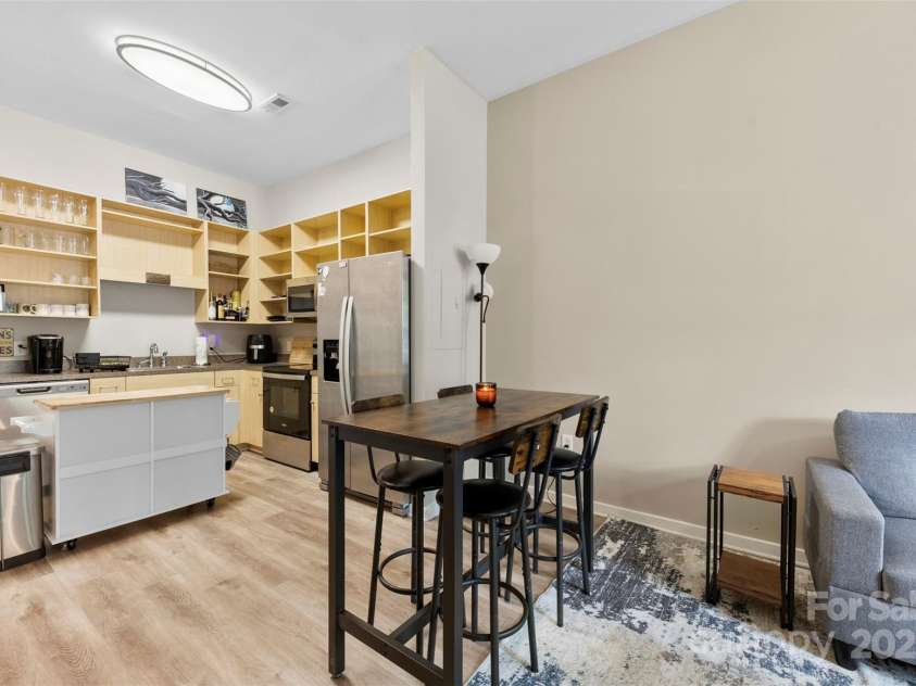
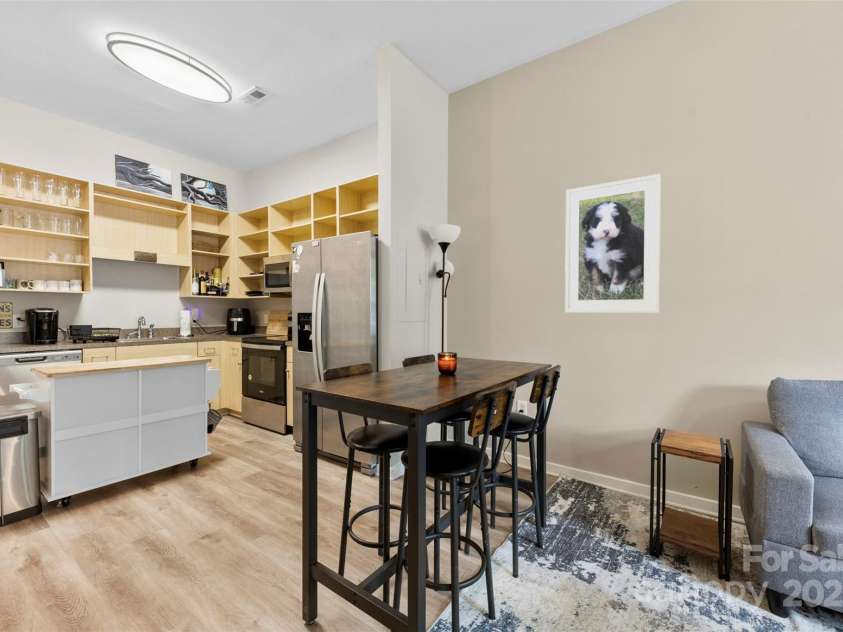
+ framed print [564,173,662,314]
